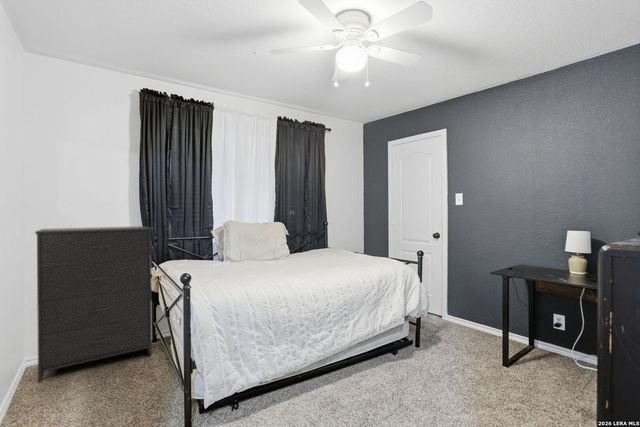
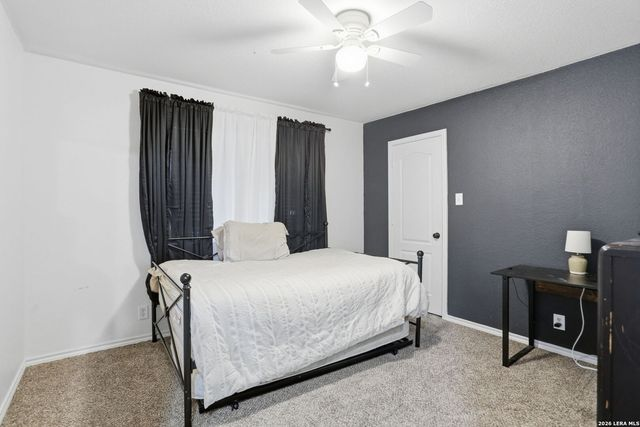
- dresser [34,225,153,384]
